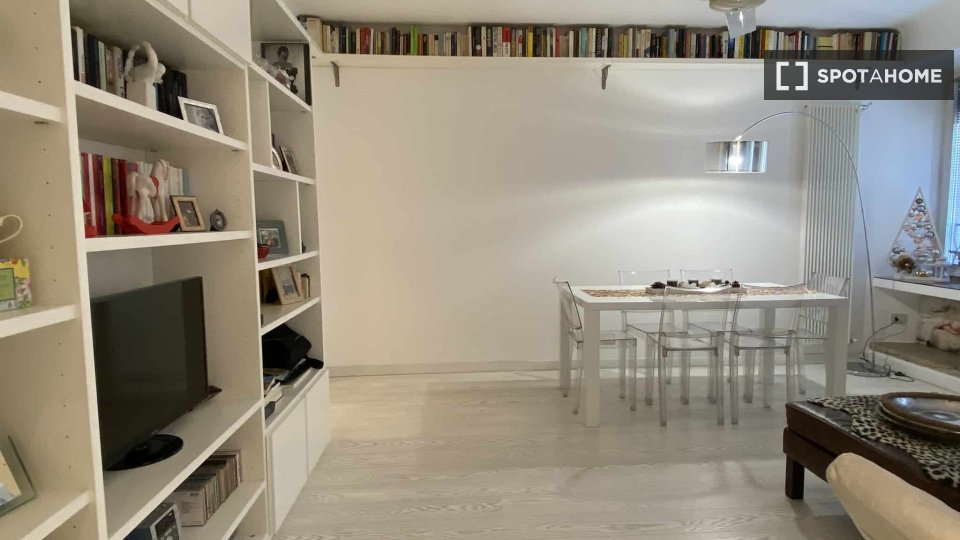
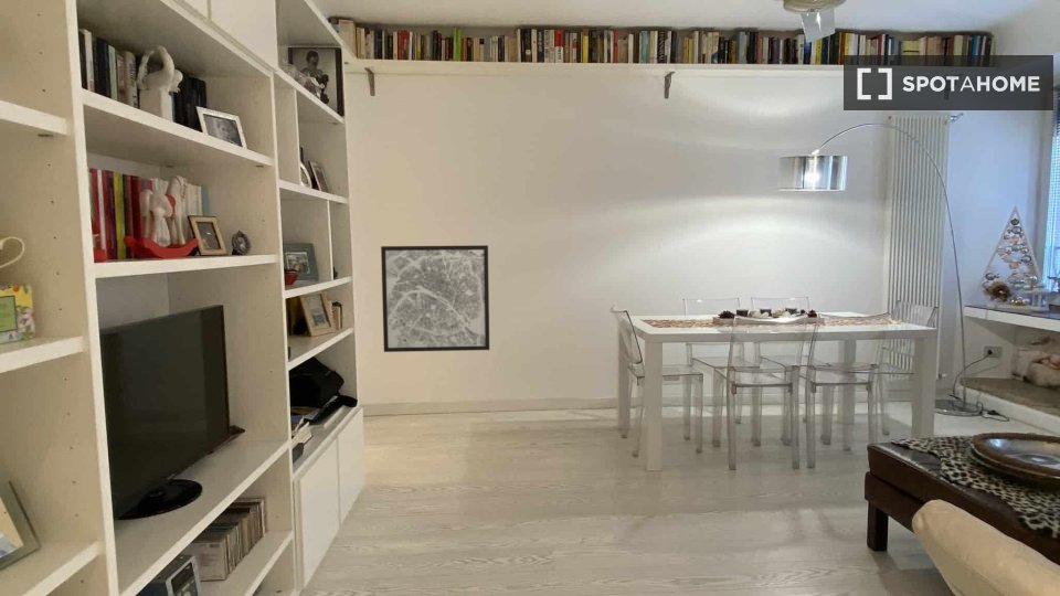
+ wall art [380,244,490,353]
